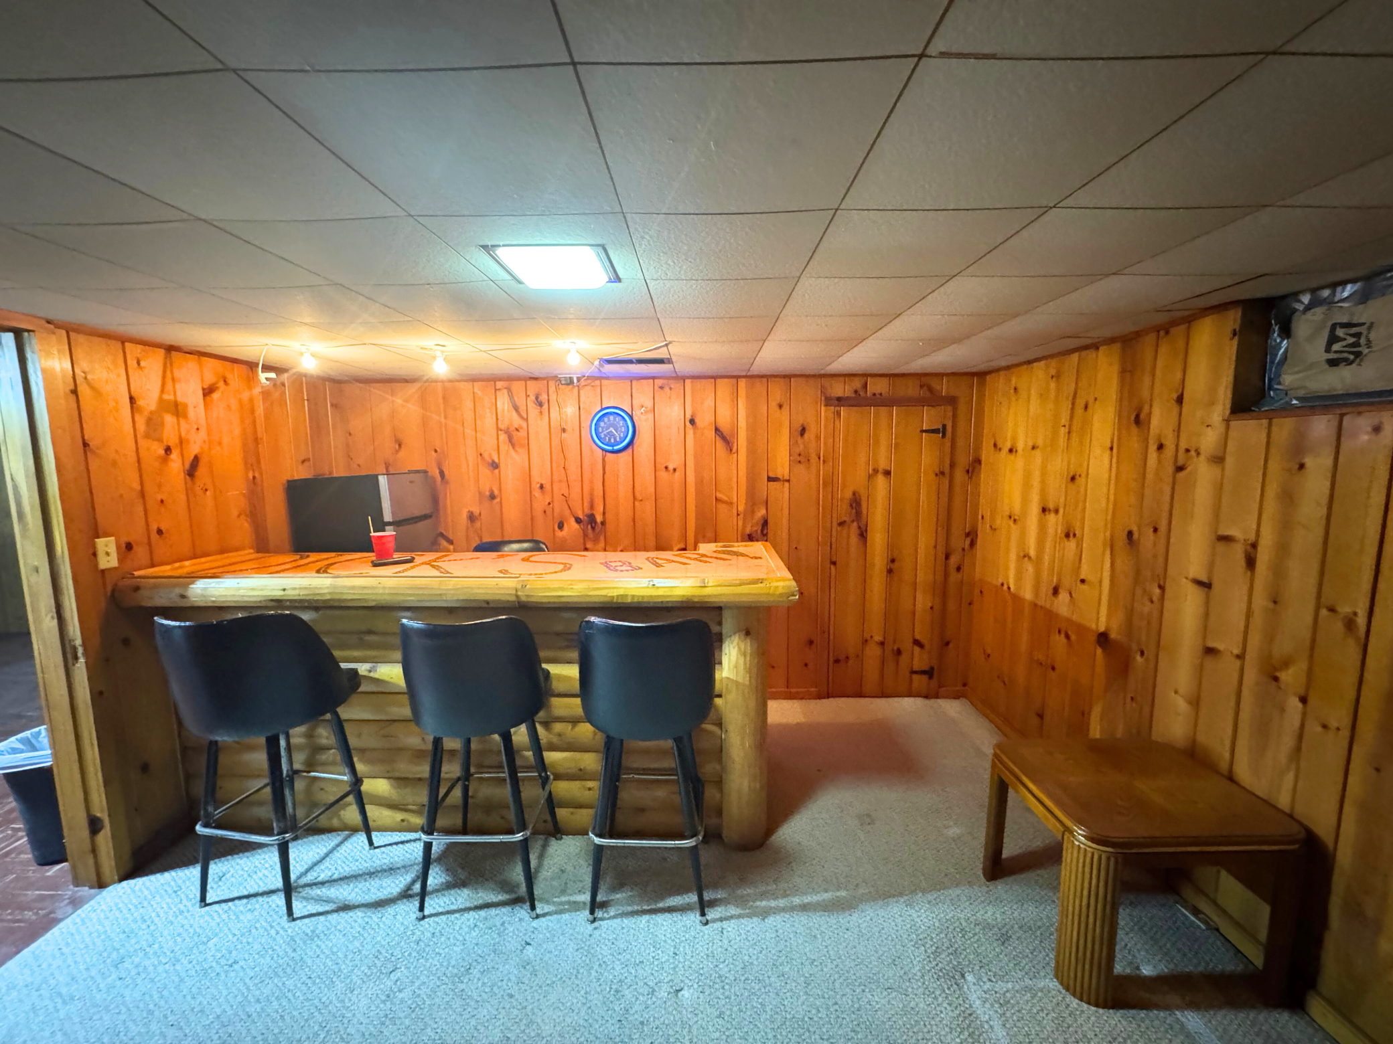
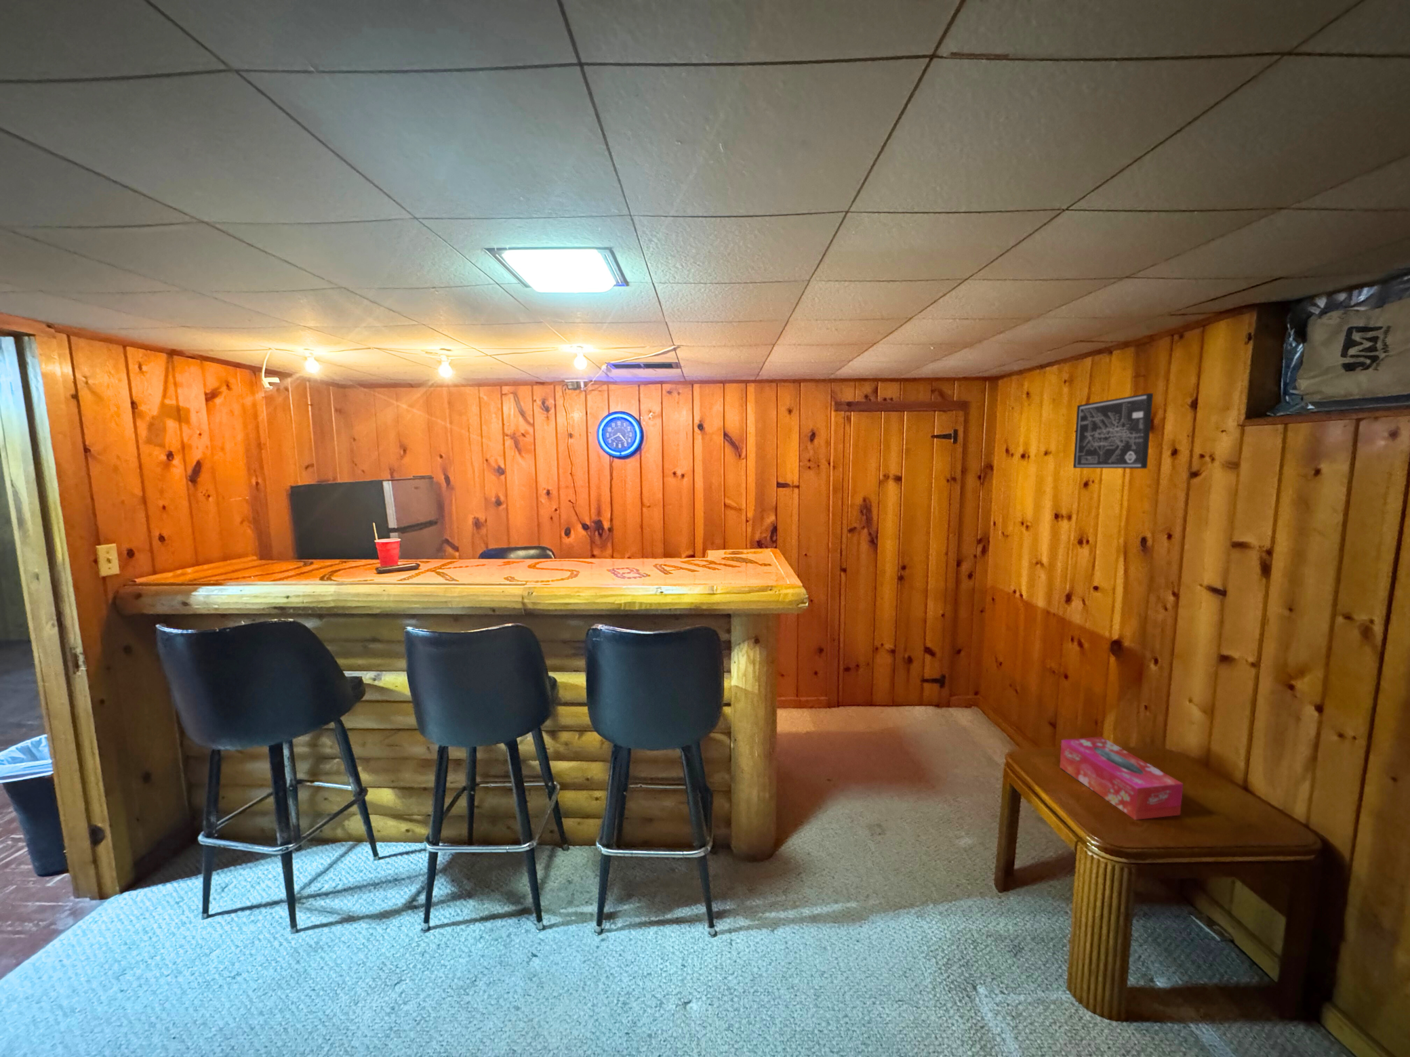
+ wall art [1072,392,1154,470]
+ tissue box [1059,736,1184,821]
